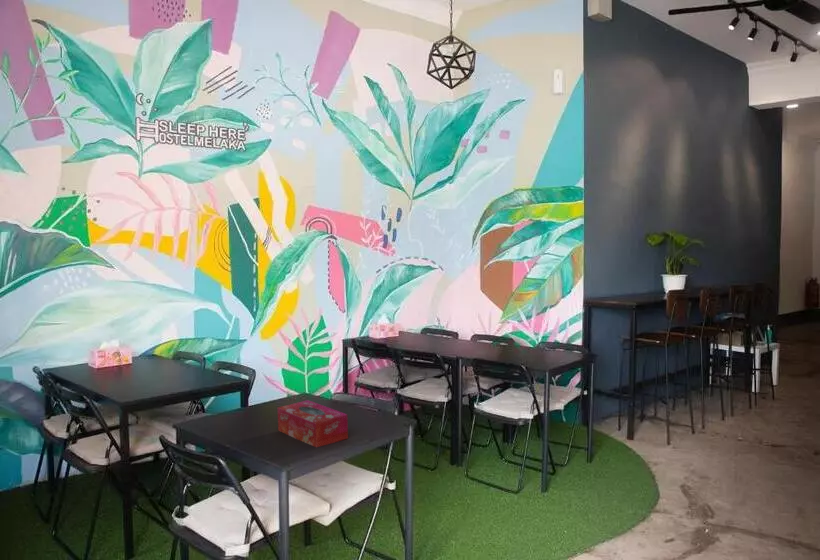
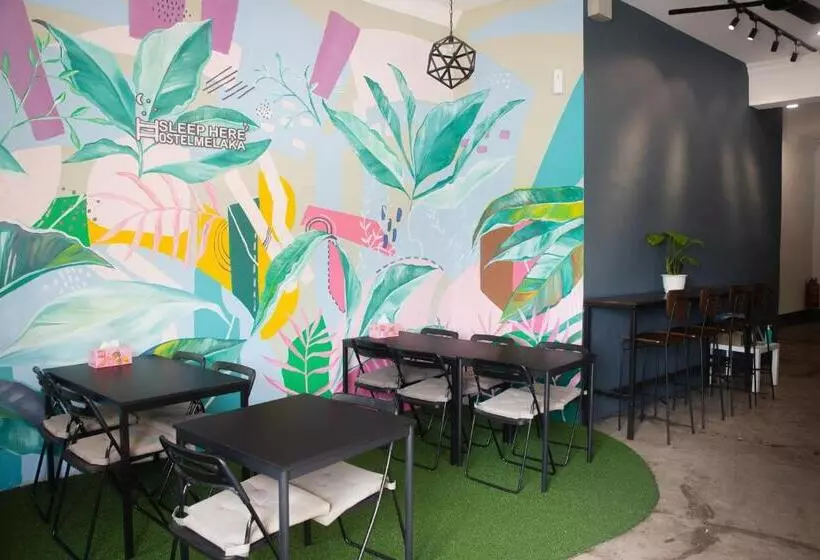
- tissue box [277,399,349,448]
